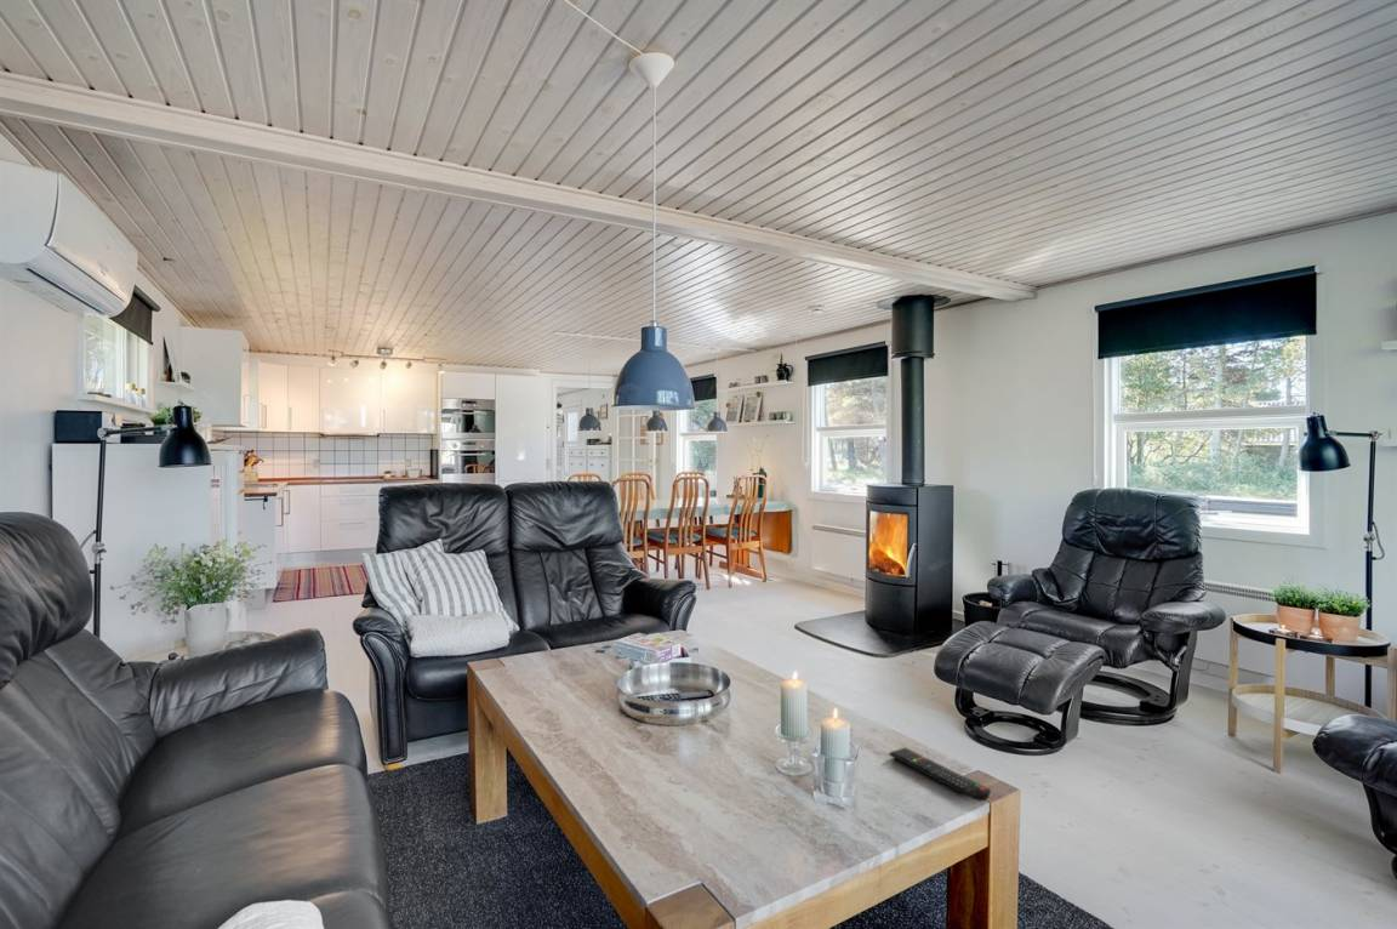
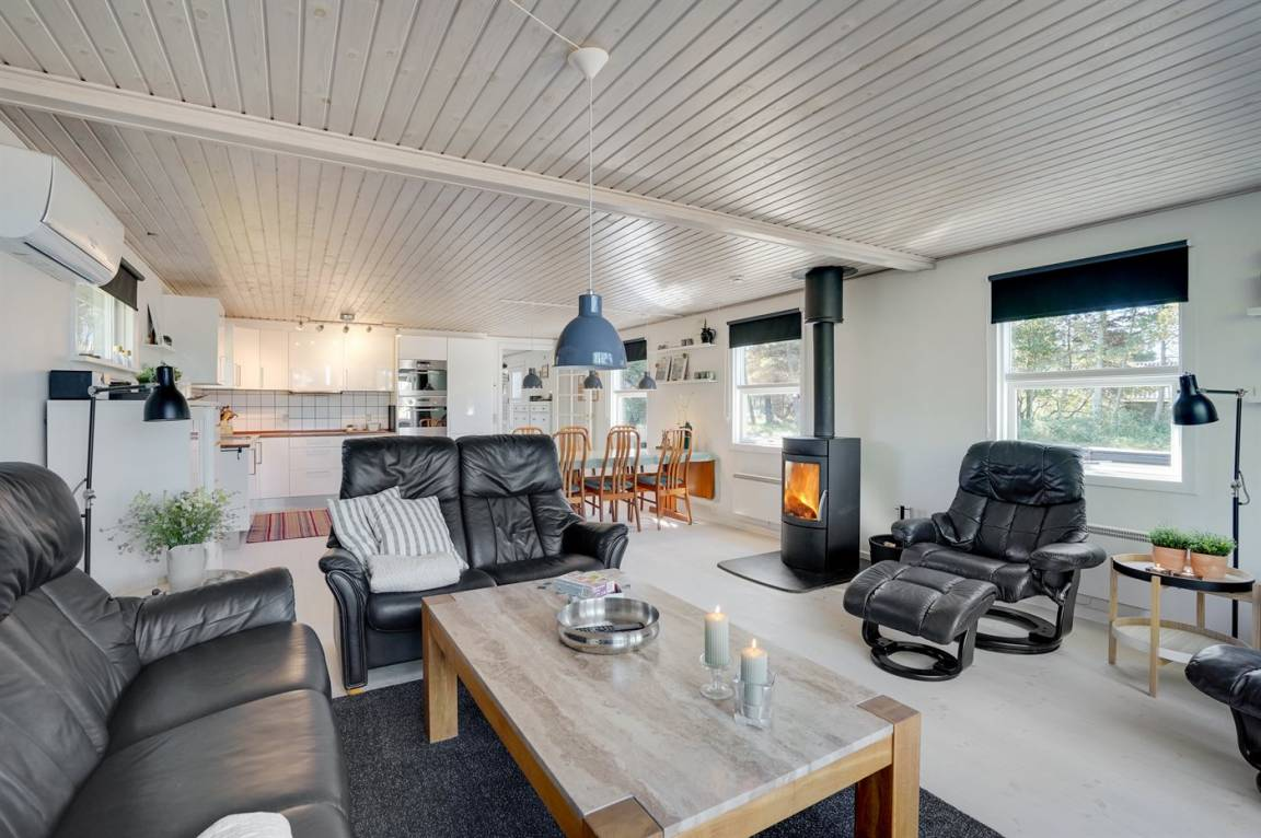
- remote control [889,746,992,803]
